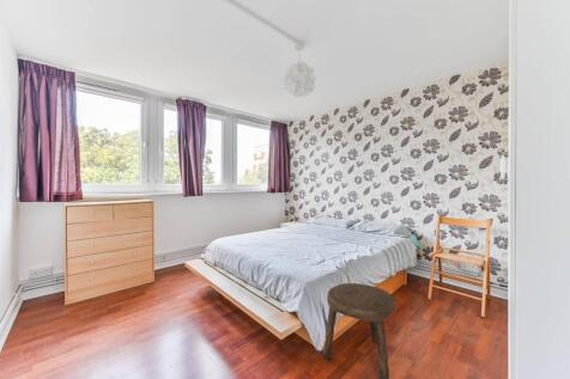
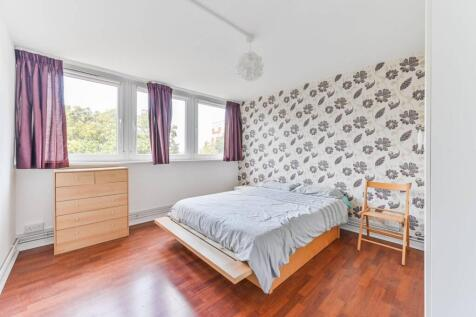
- stool [322,282,396,379]
